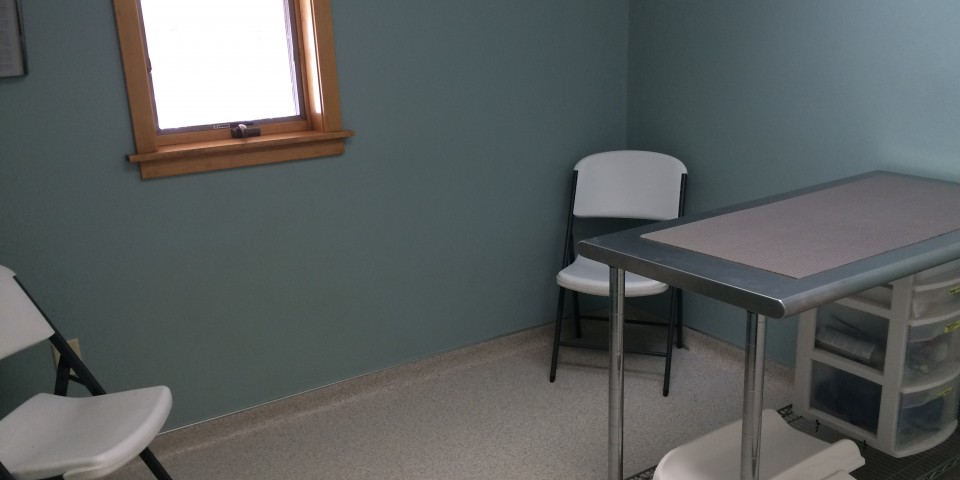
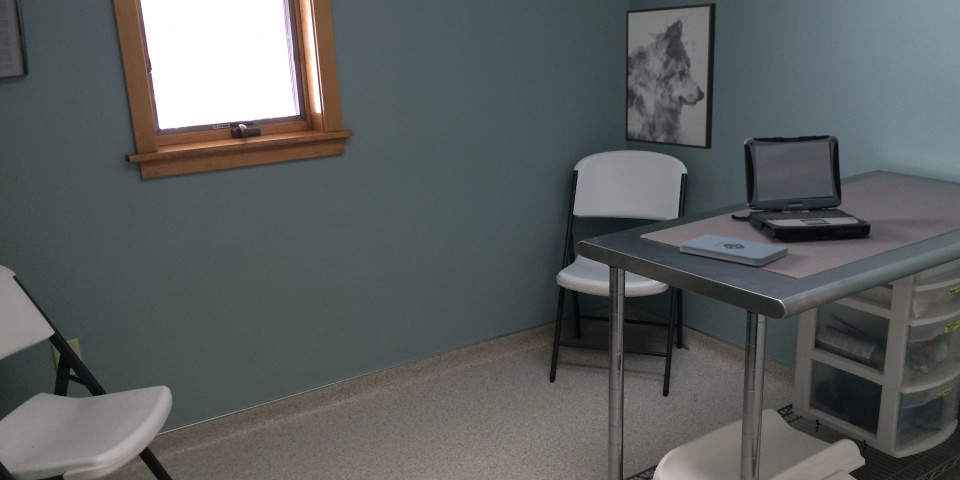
+ wall art [625,2,717,150]
+ notepad [679,233,789,267]
+ laptop [730,134,872,240]
